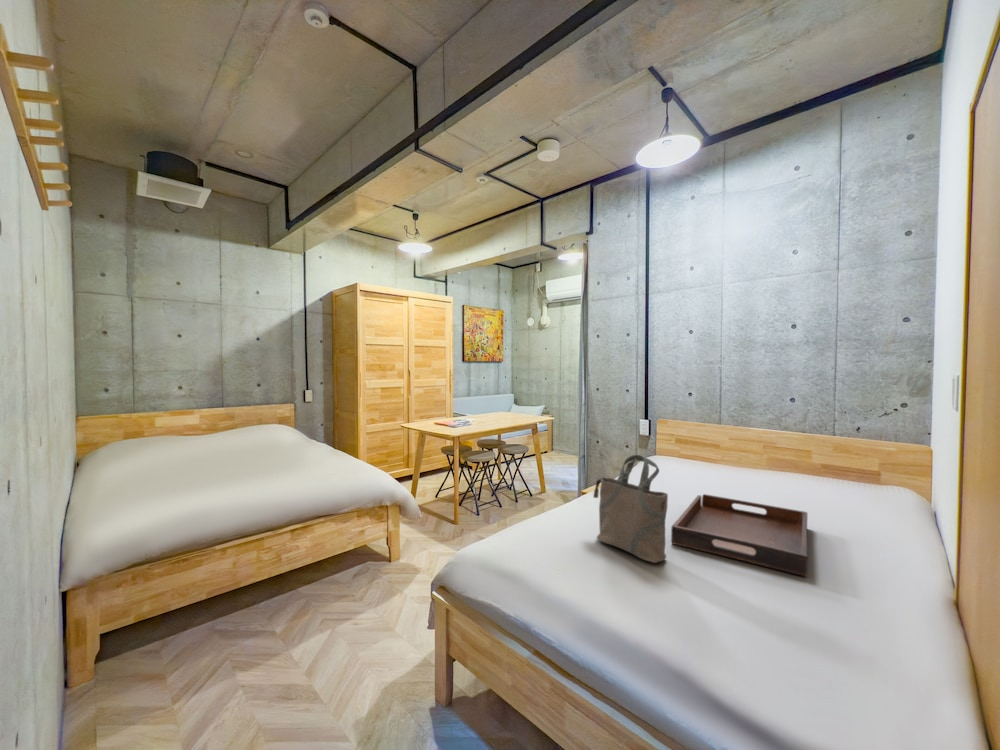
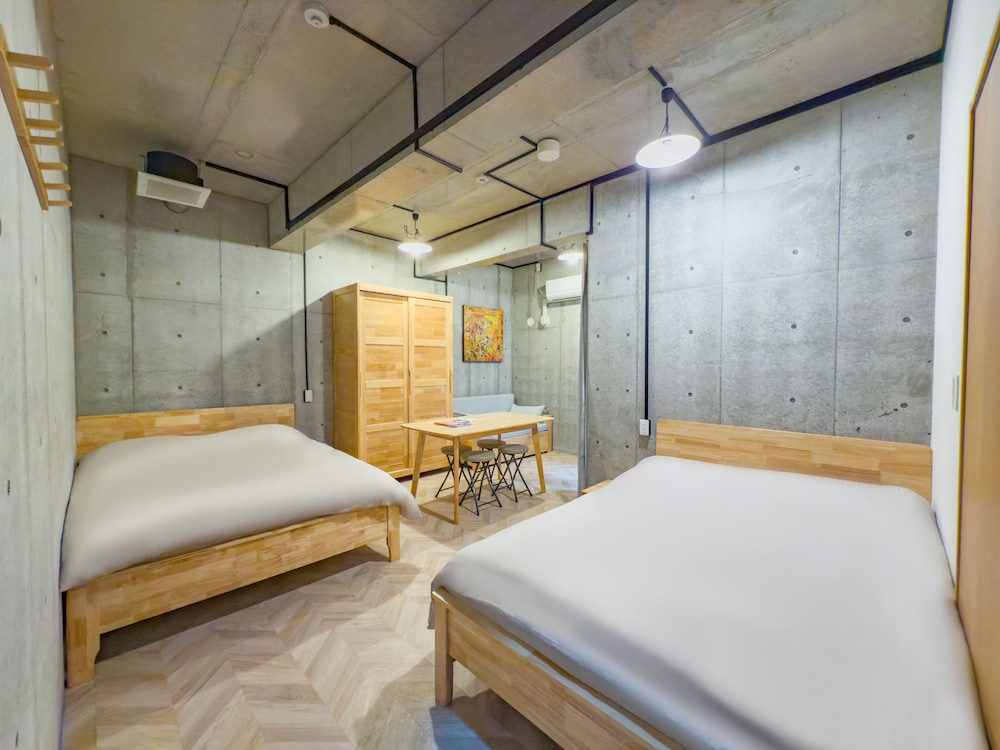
- tote bag [593,454,669,564]
- serving tray [670,493,809,578]
